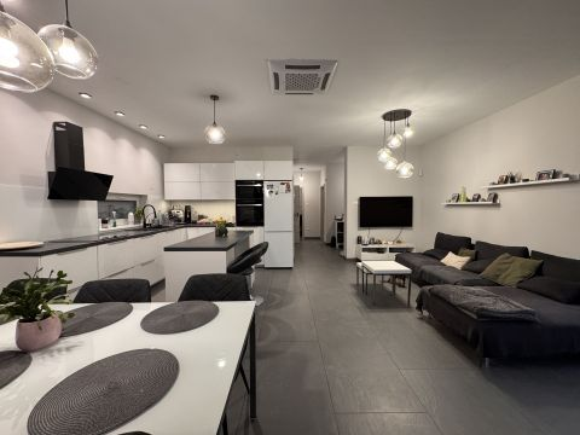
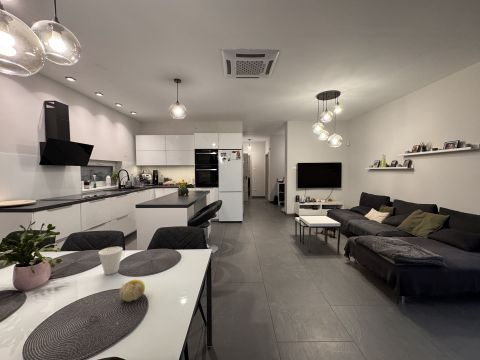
+ cup [97,246,124,276]
+ fruit [118,279,146,303]
